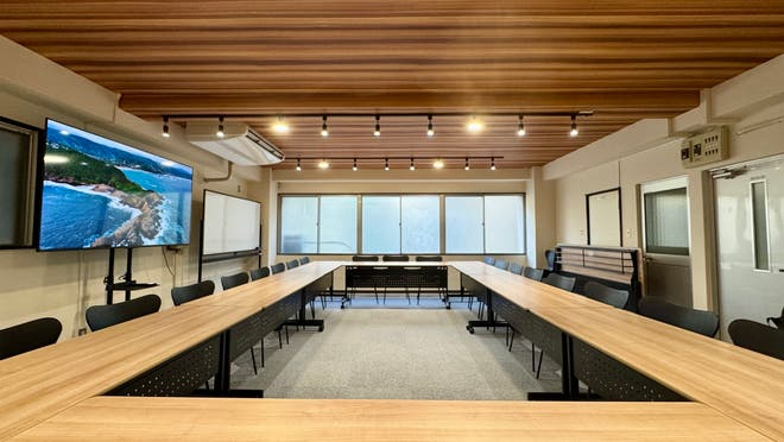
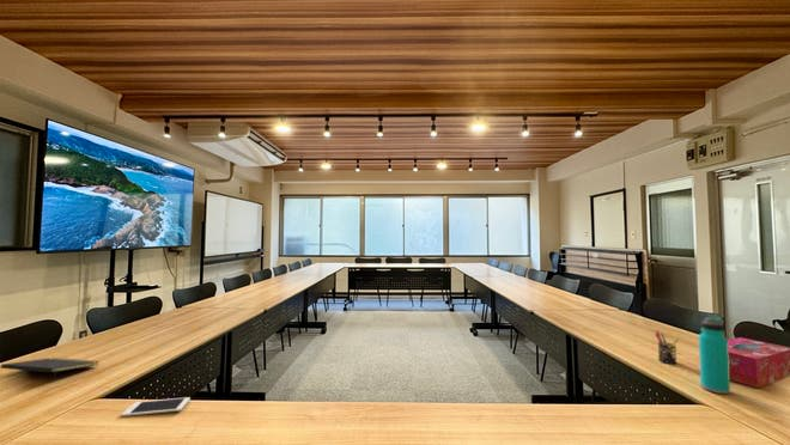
+ water bottle [698,316,731,395]
+ cell phone [120,396,192,417]
+ tissue box [727,336,790,389]
+ notepad [0,356,99,383]
+ pen holder [654,329,680,365]
